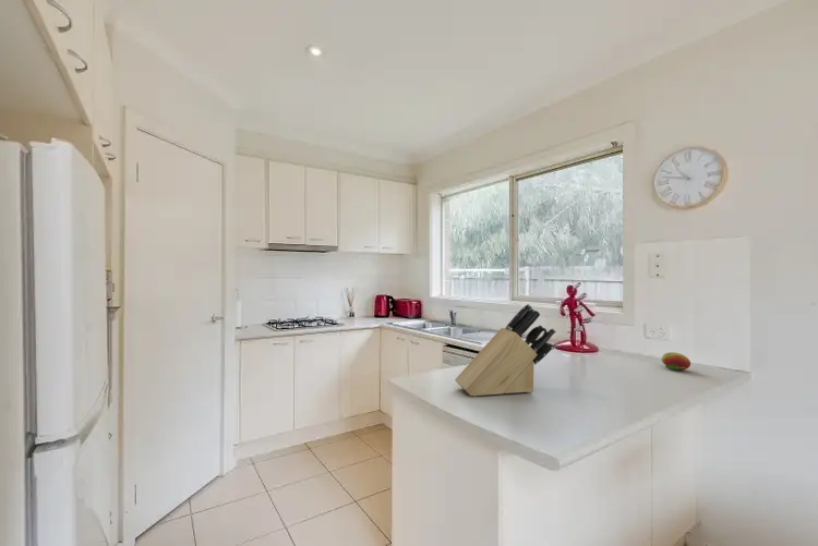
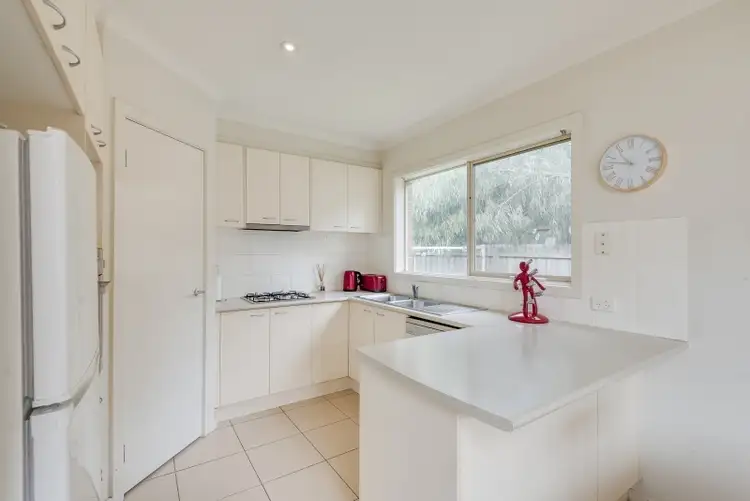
- knife block [454,303,557,397]
- fruit [661,351,691,372]
